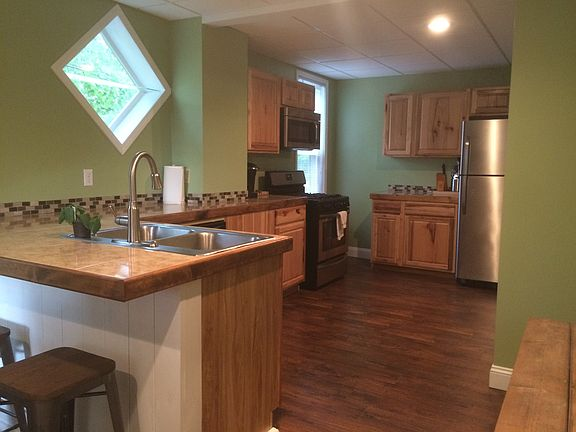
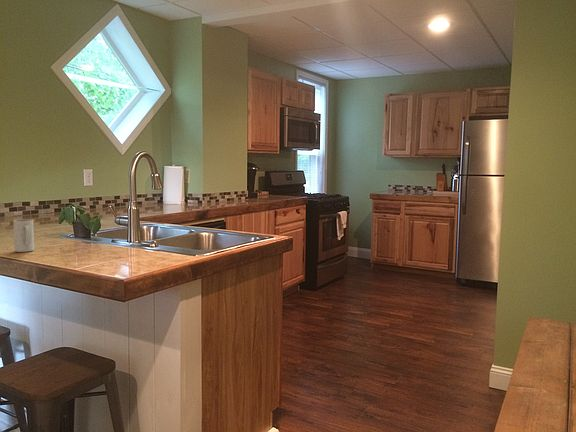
+ mug [13,218,35,253]
